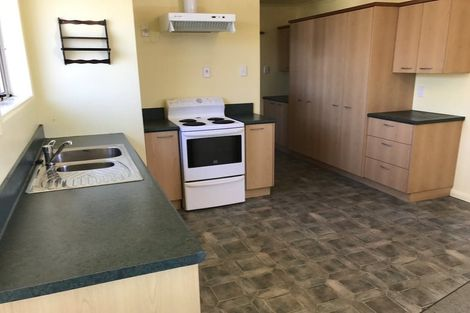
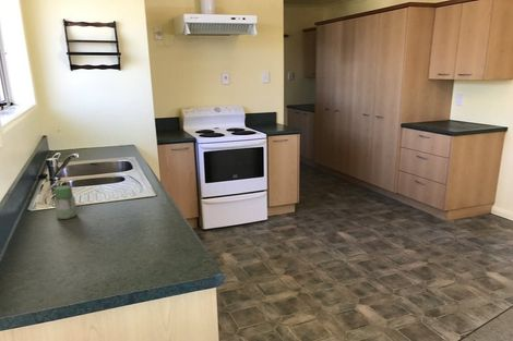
+ jar [53,184,77,220]
